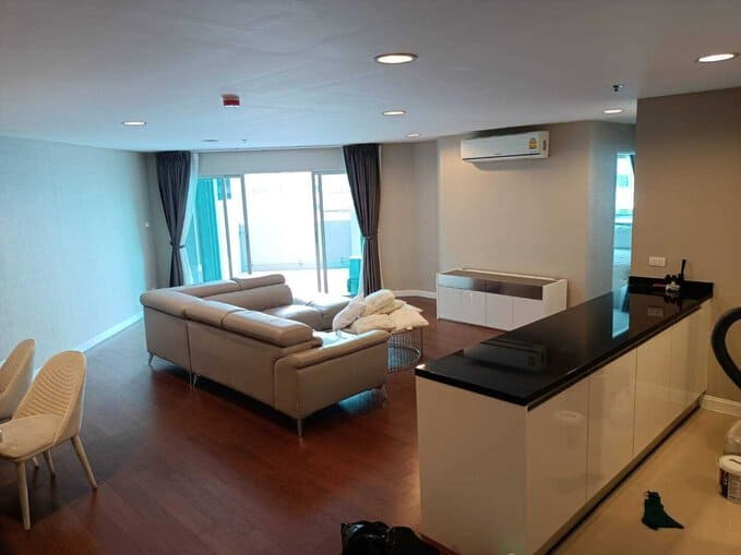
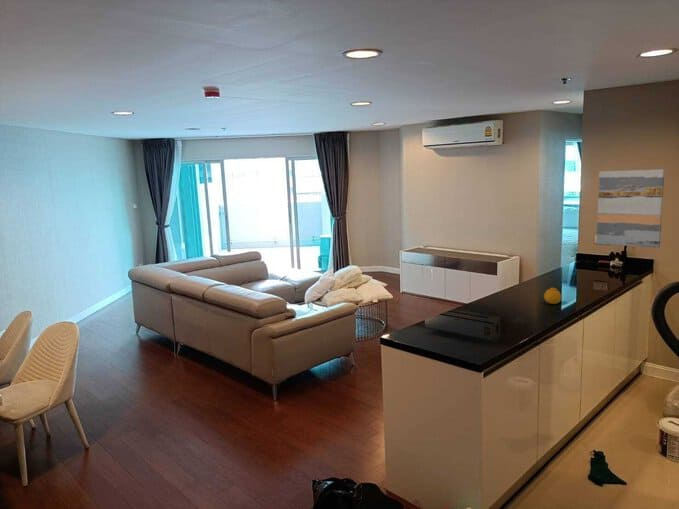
+ fruit [543,287,562,305]
+ wall art [595,168,665,249]
